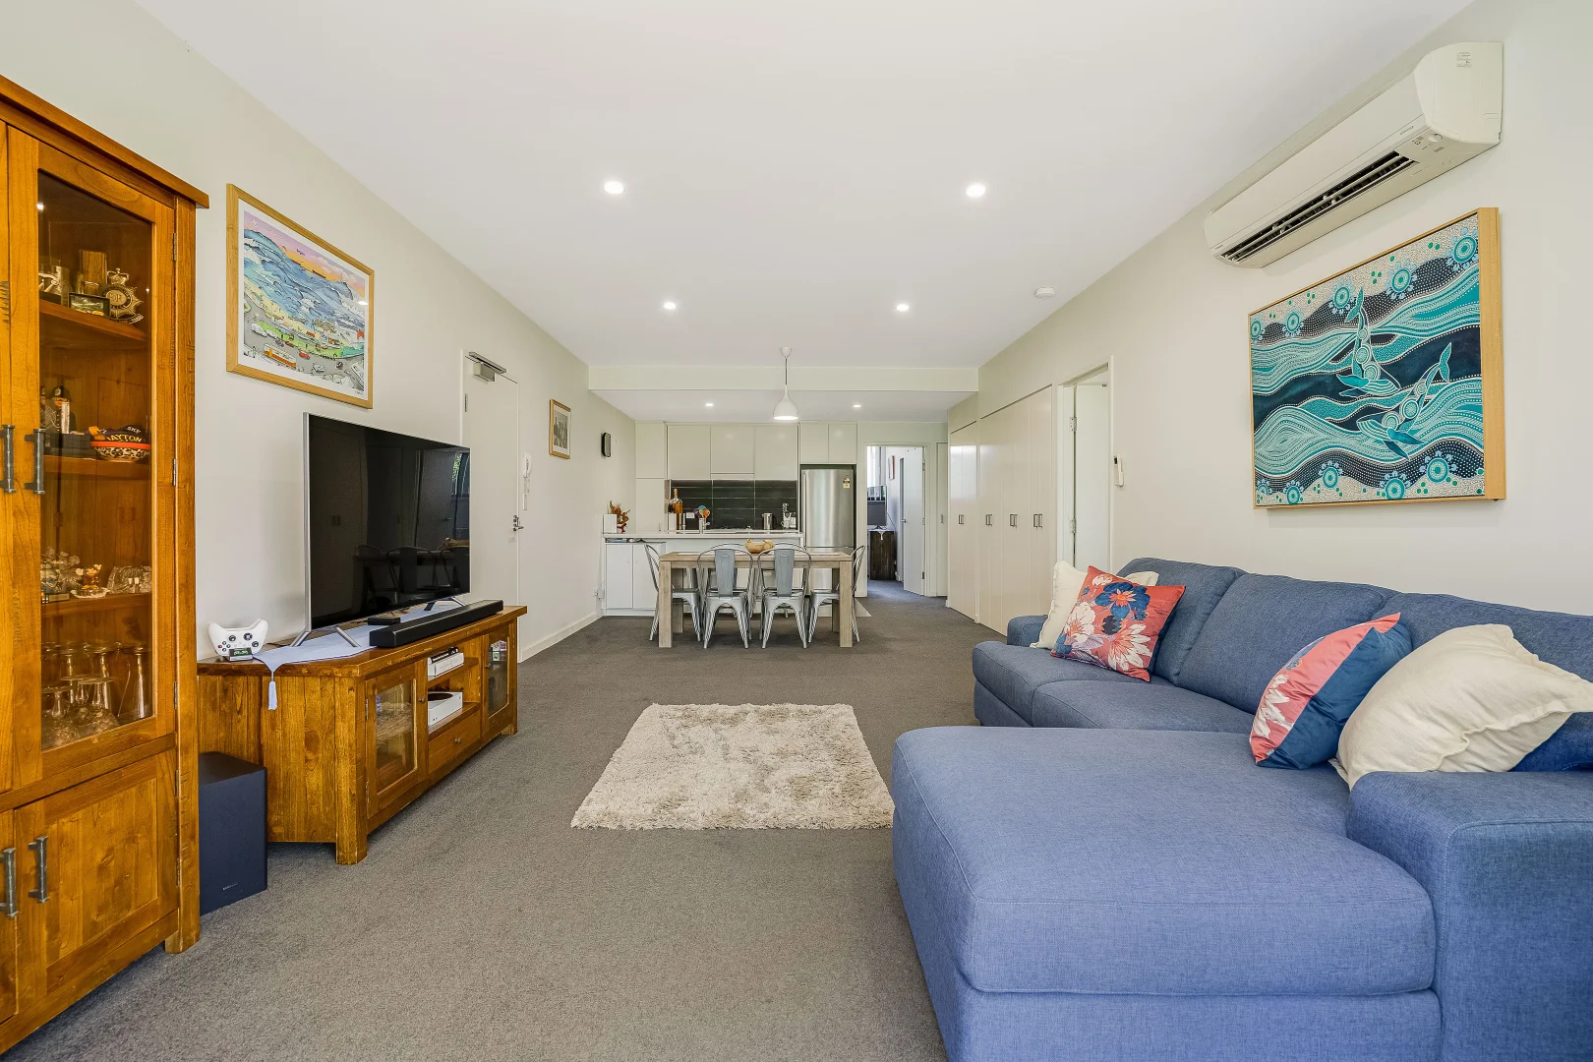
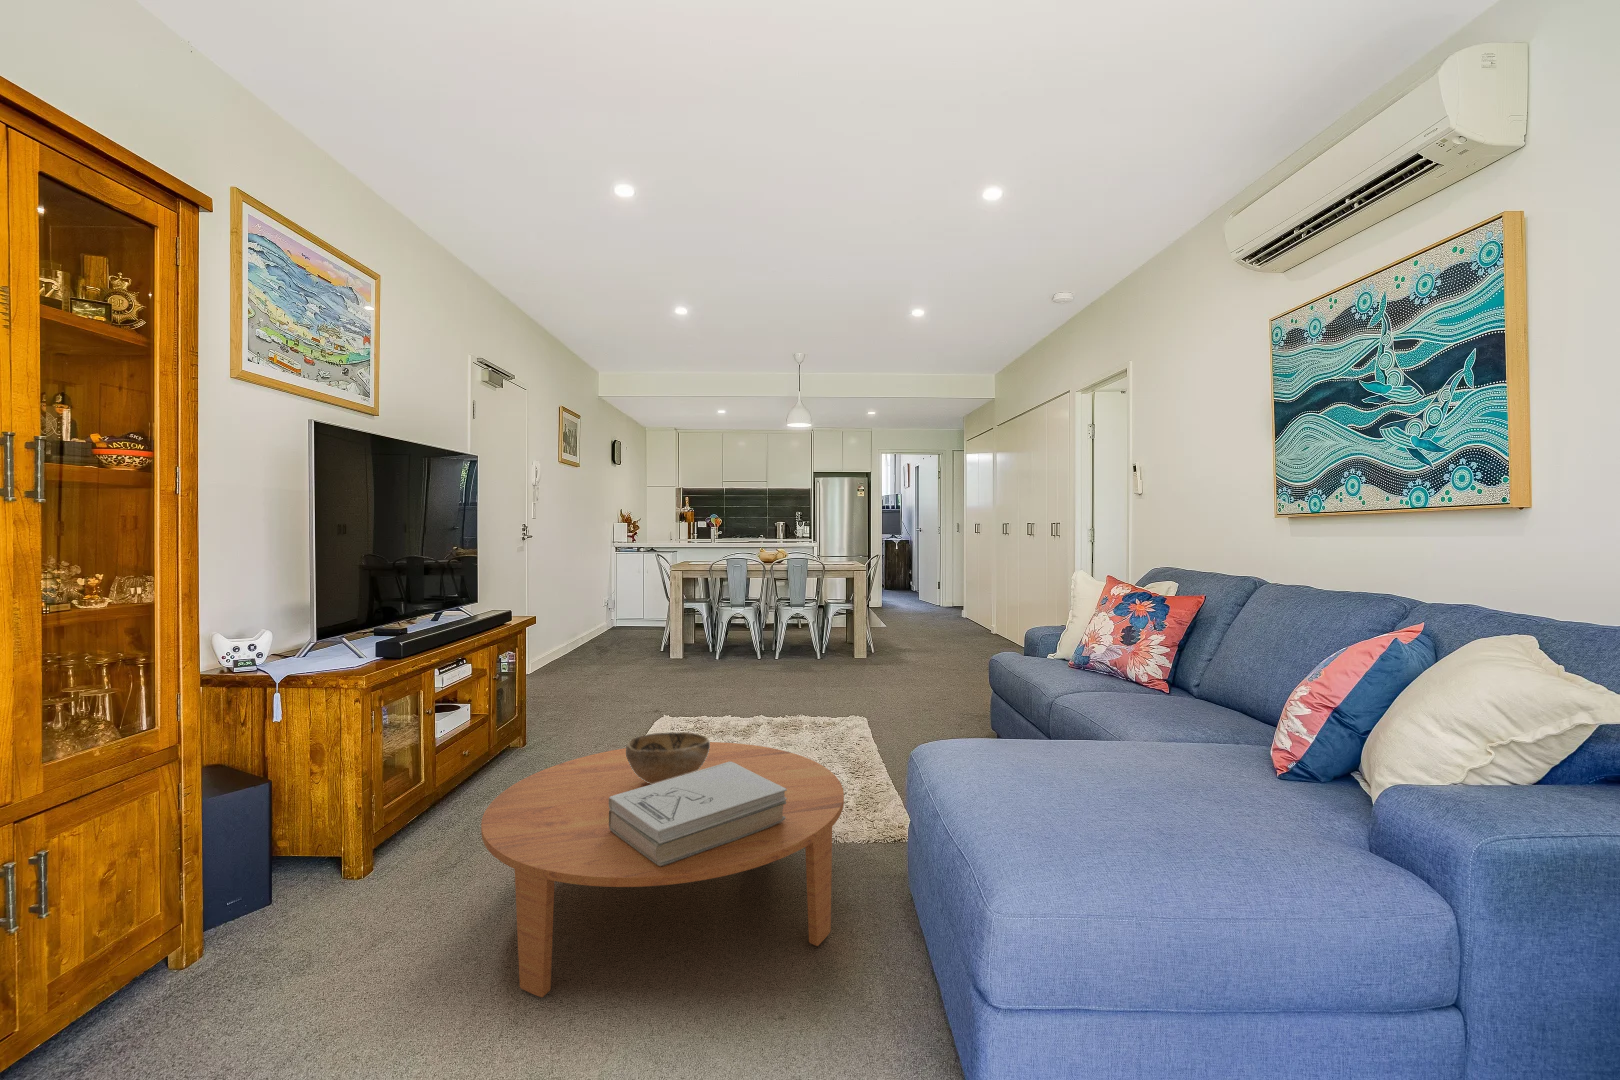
+ books [609,762,787,865]
+ decorative bowl [626,730,710,783]
+ coffee table [480,741,845,998]
